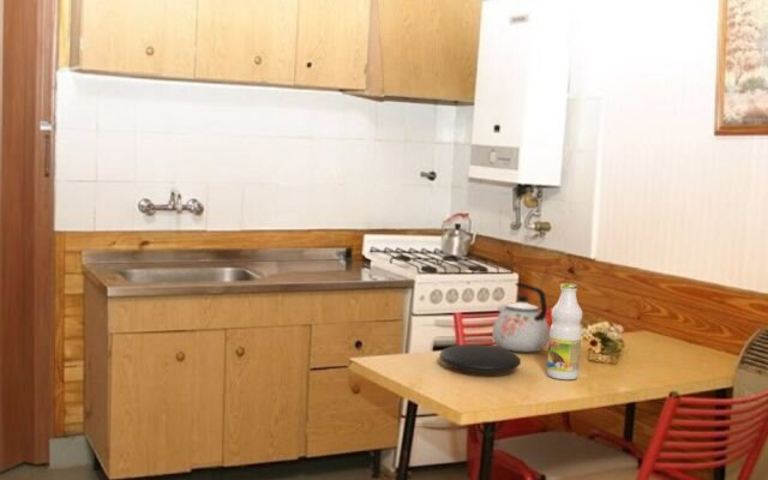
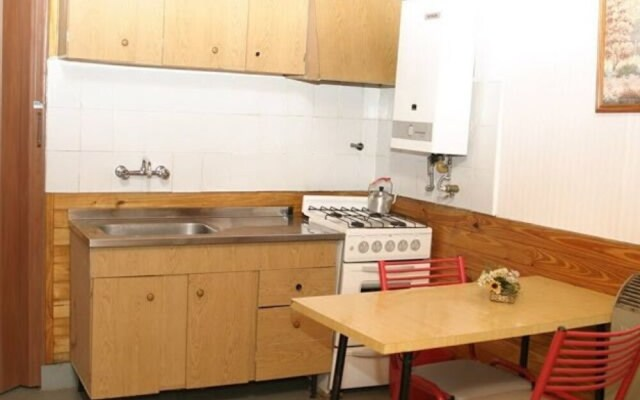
- kettle [491,282,550,353]
- plate [438,343,522,374]
- bottle [546,282,583,380]
